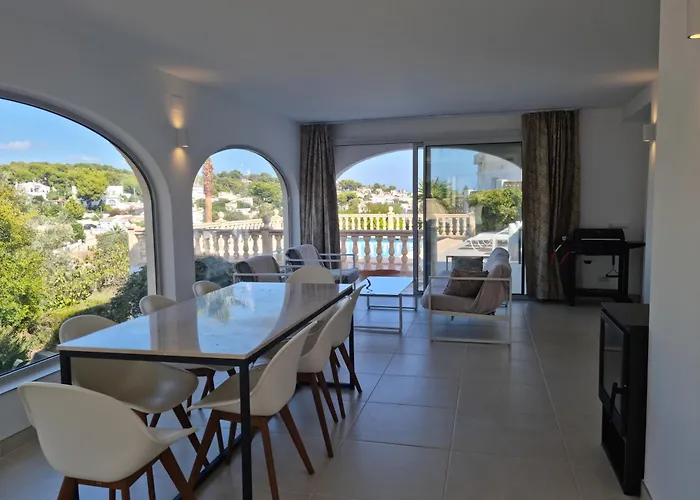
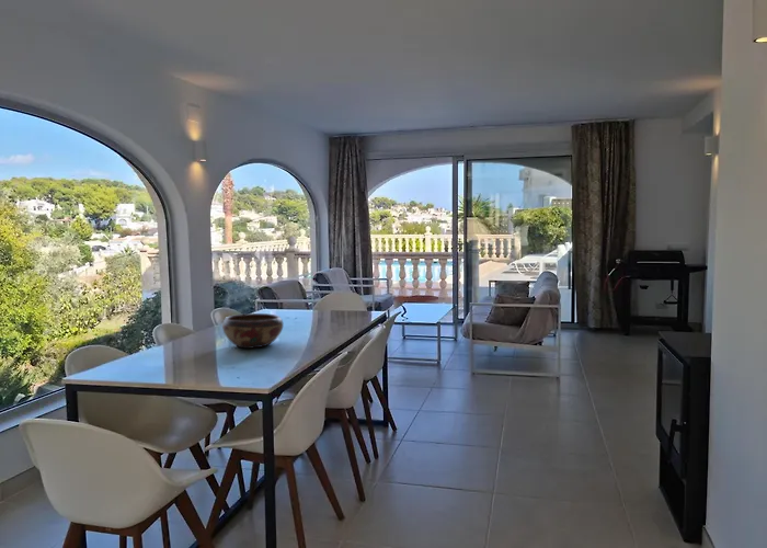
+ decorative bowl [221,312,285,350]
